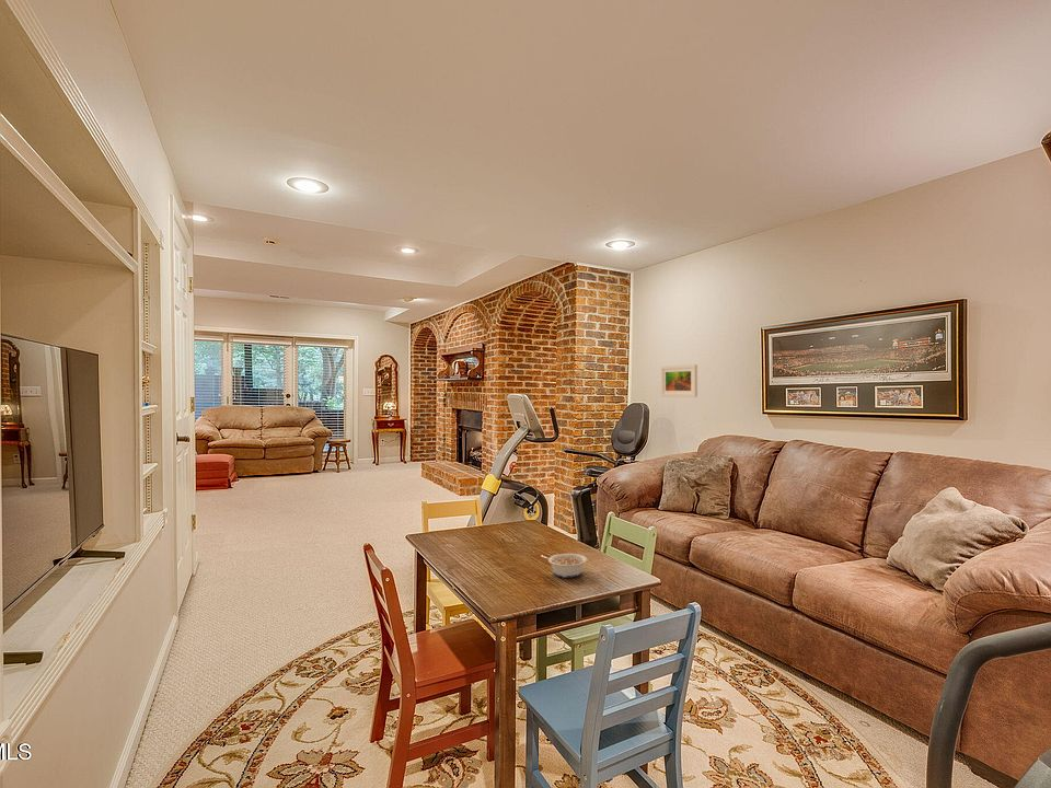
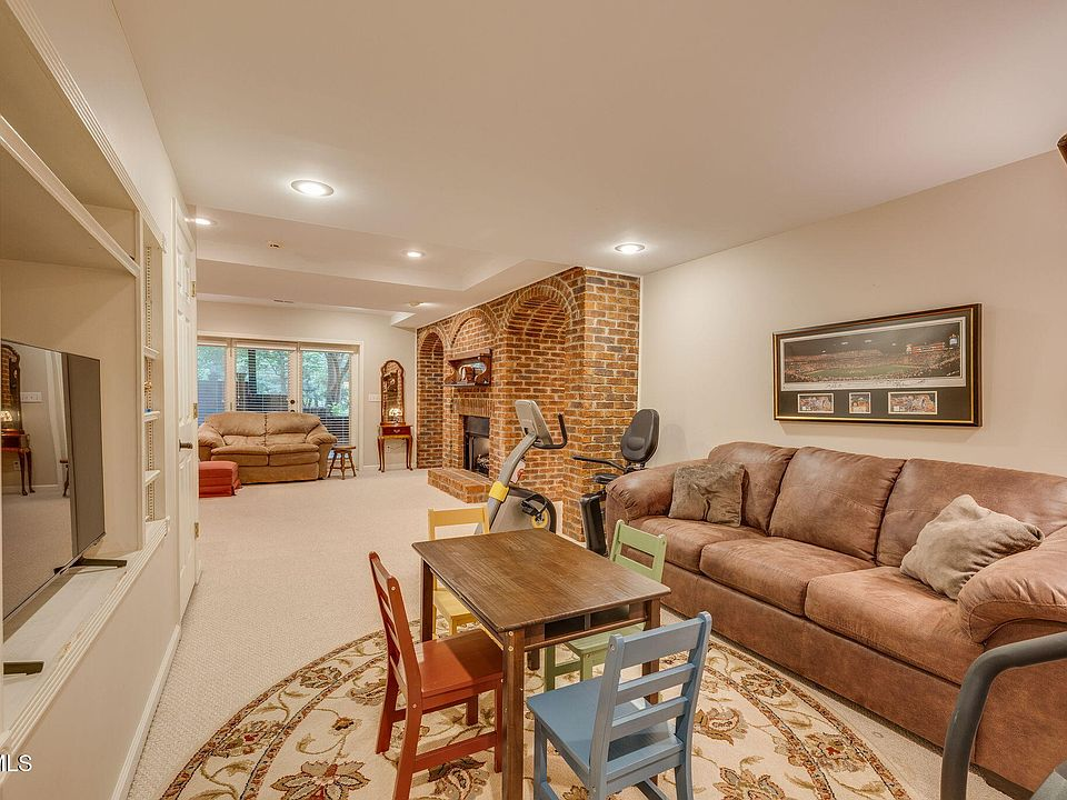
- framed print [660,363,698,398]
- legume [540,553,588,579]
